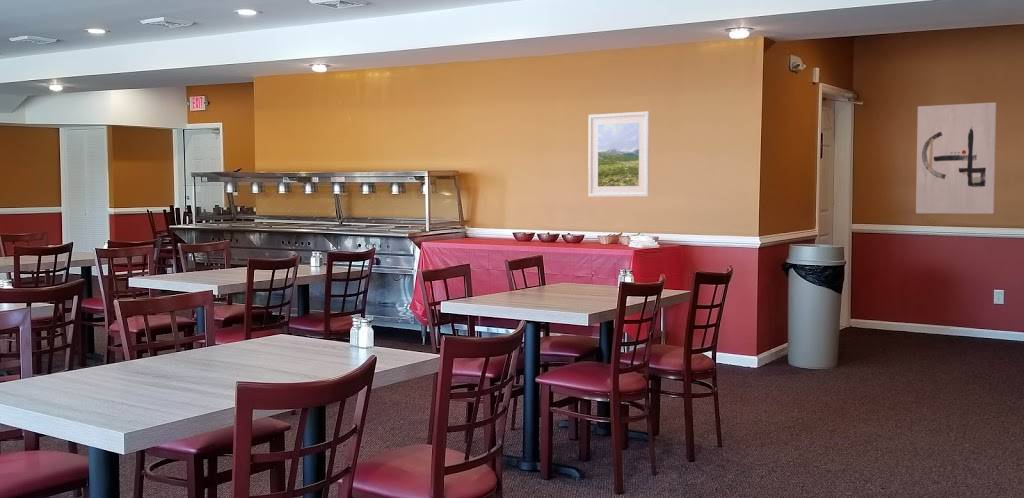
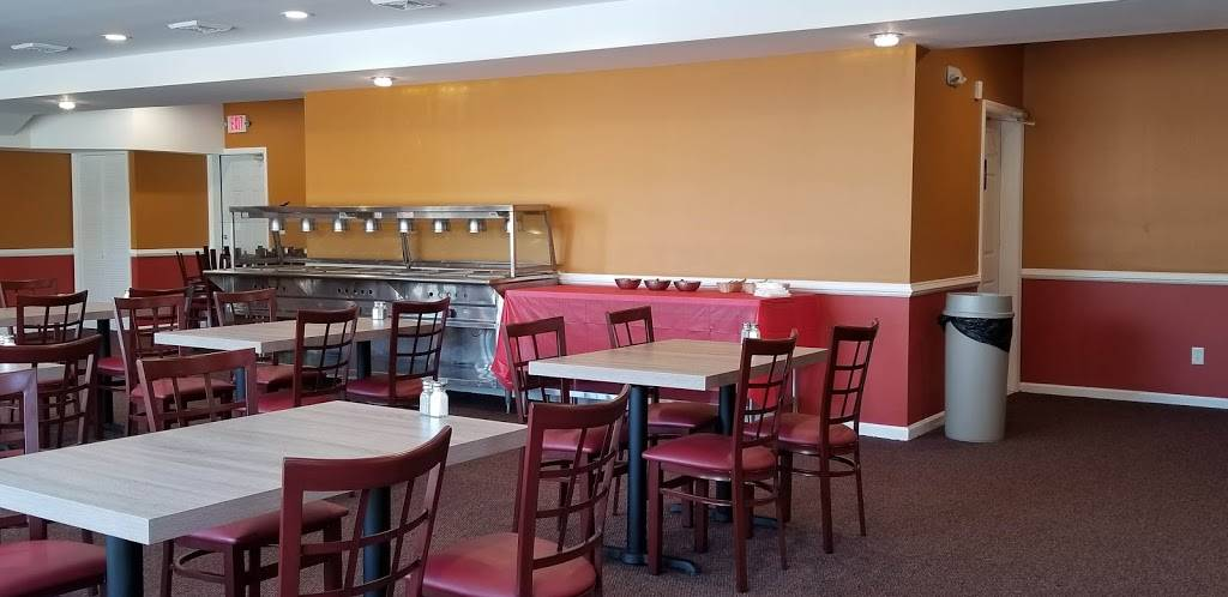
- wall art [915,102,997,215]
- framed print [587,111,651,198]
